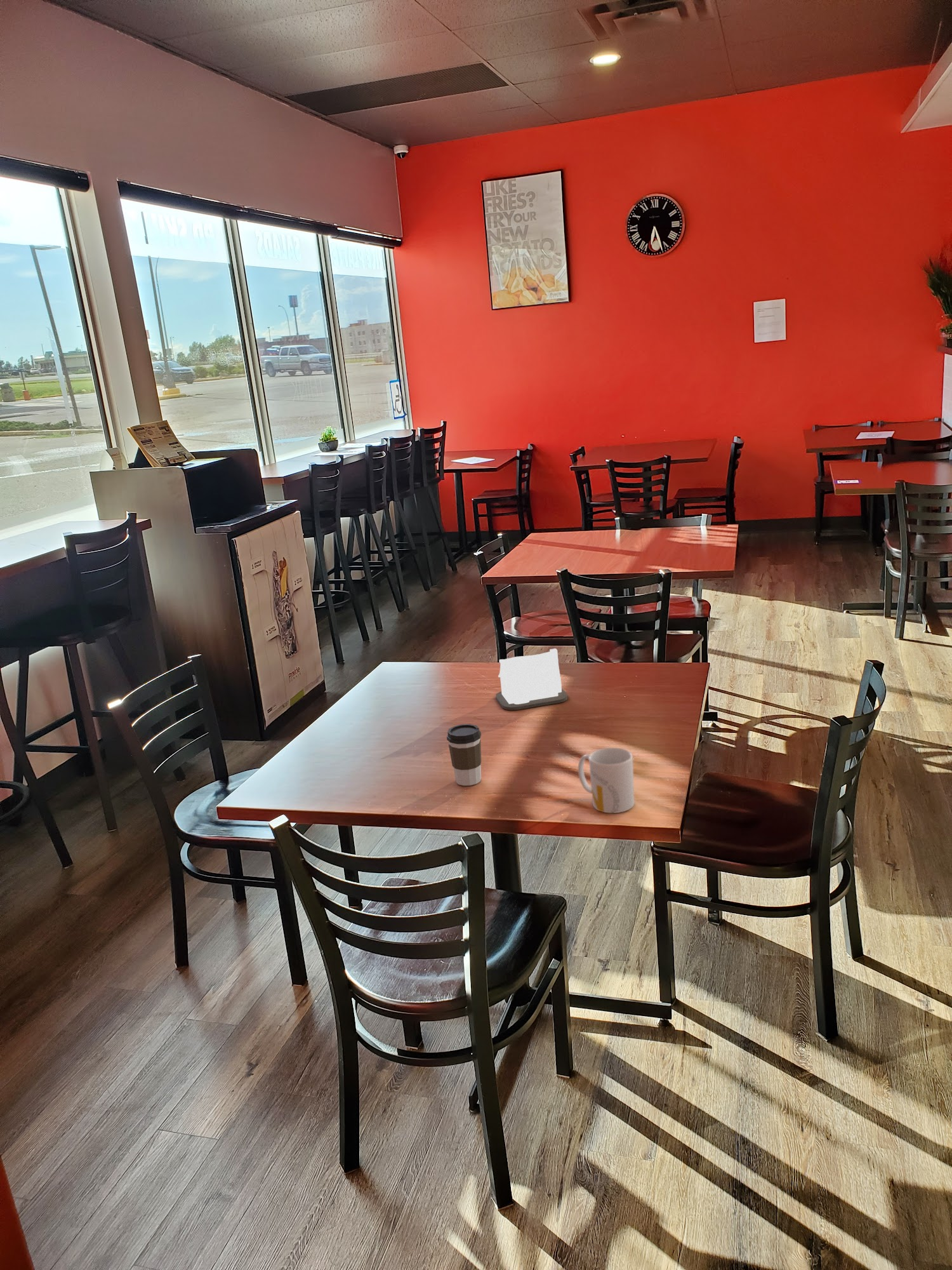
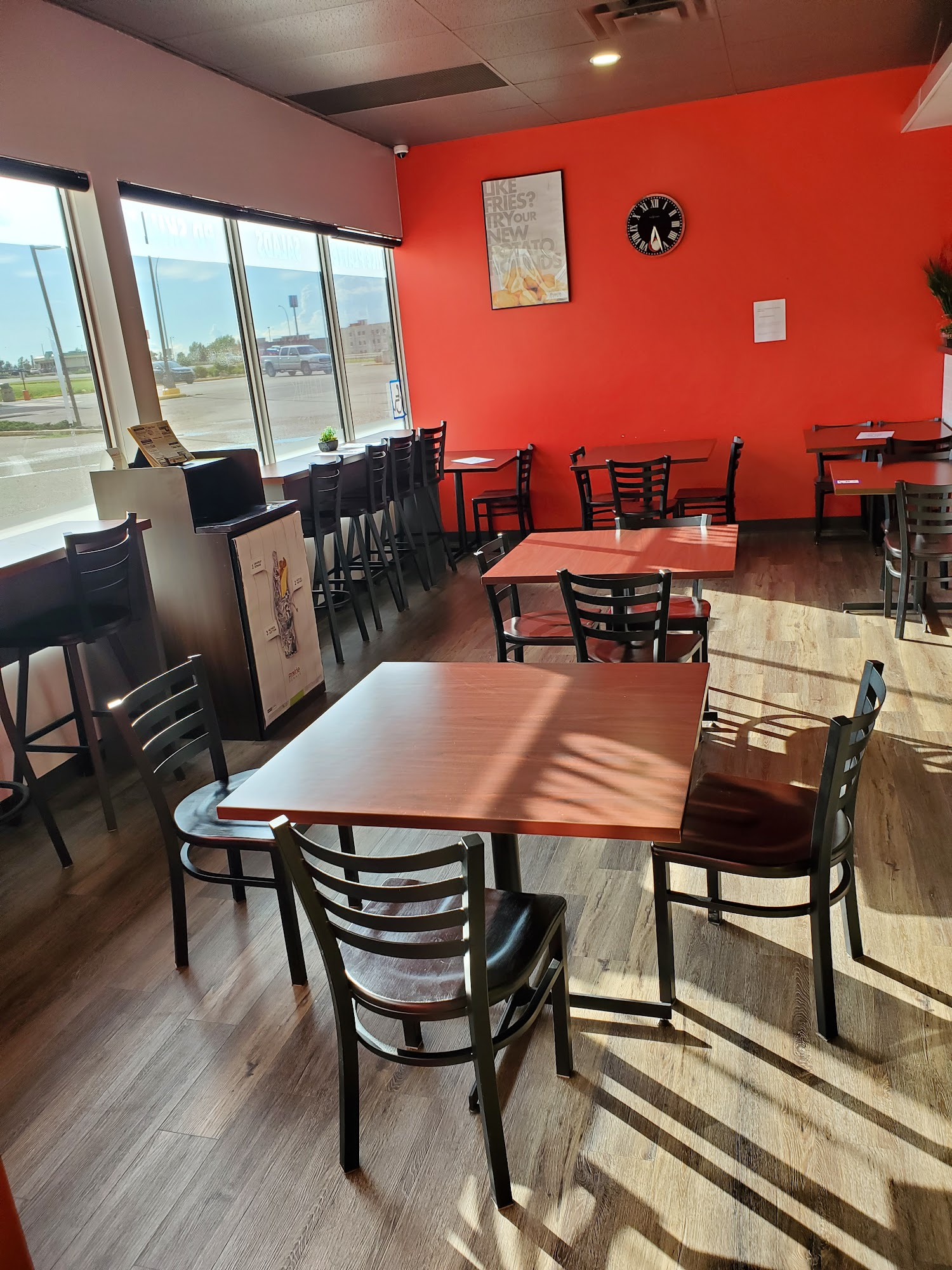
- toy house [495,648,568,711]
- mug [578,747,635,813]
- coffee cup [446,723,482,786]
